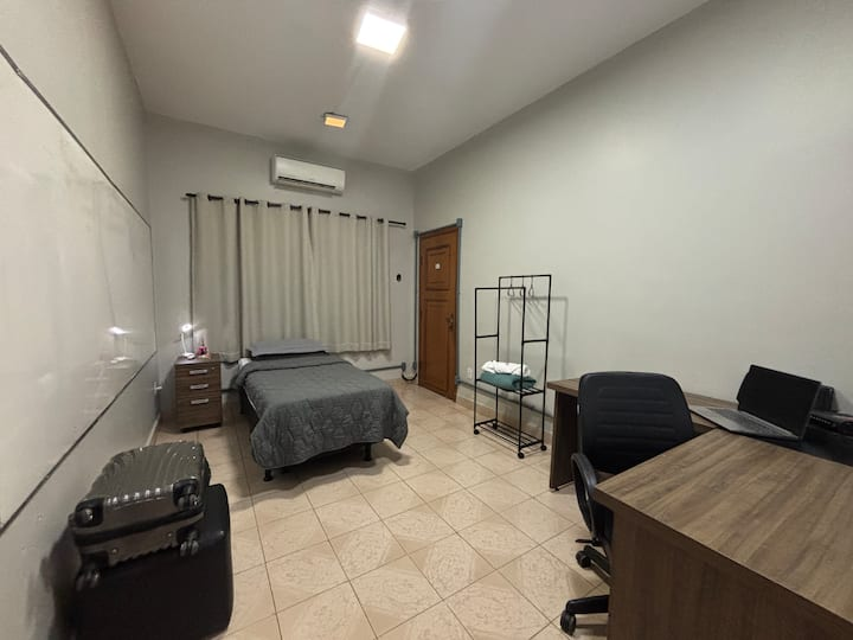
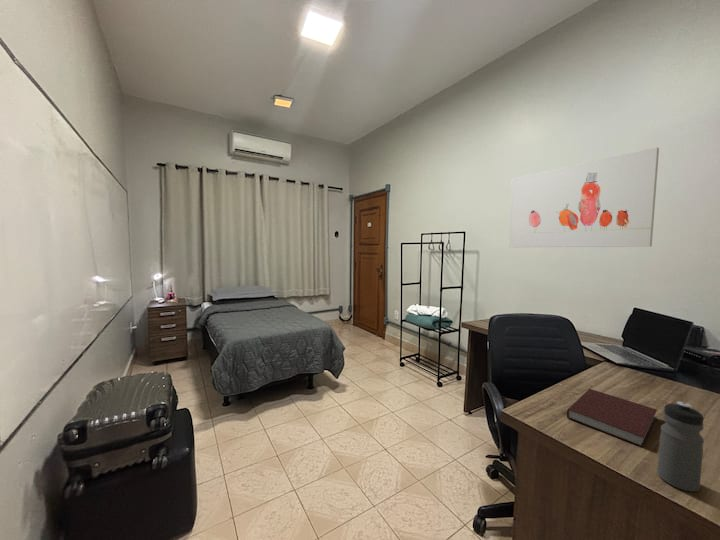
+ wall art [508,146,660,249]
+ water bottle [656,401,705,493]
+ notebook [566,388,658,448]
